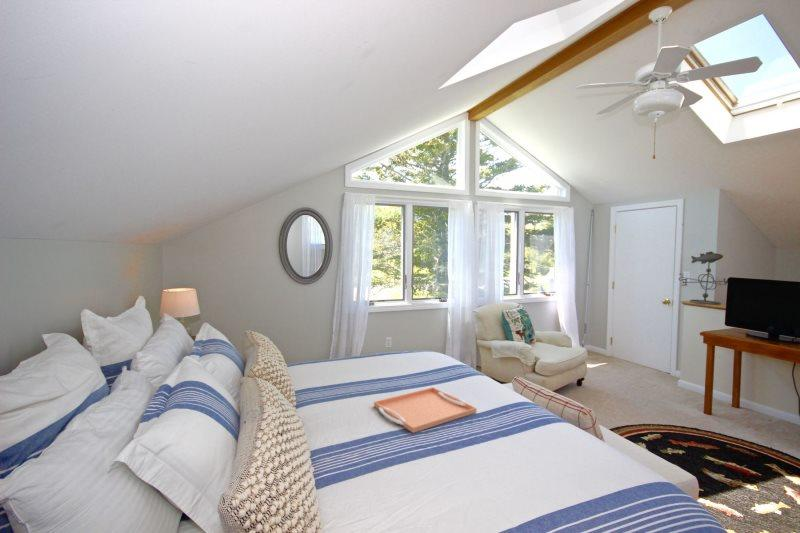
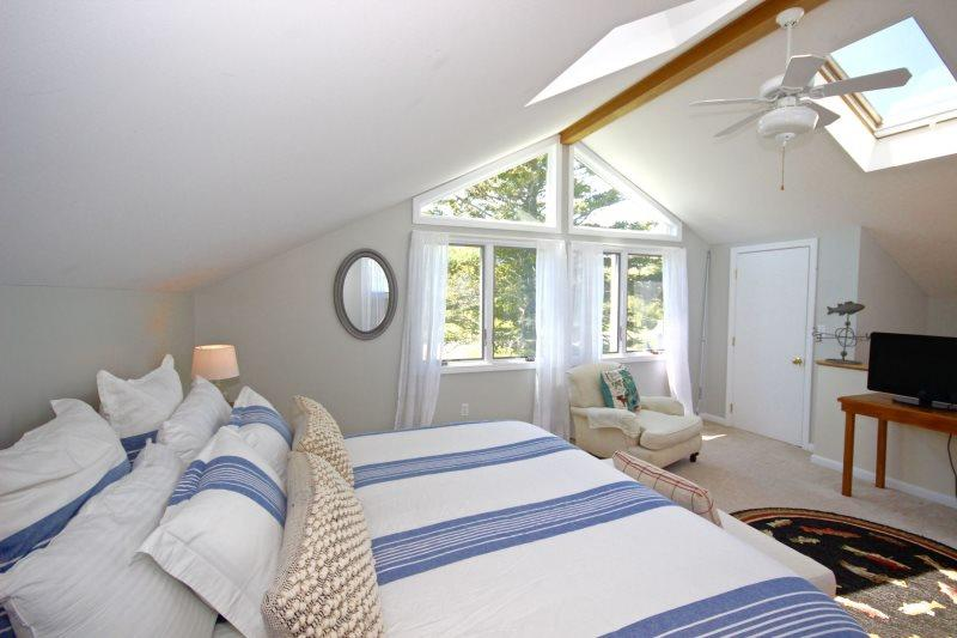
- serving tray [373,386,478,434]
